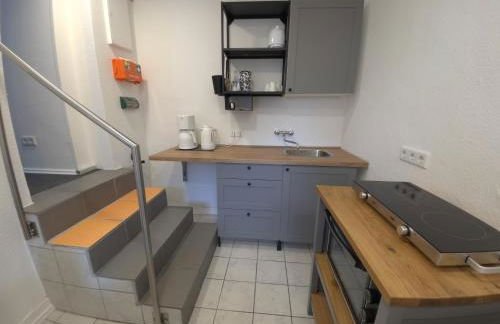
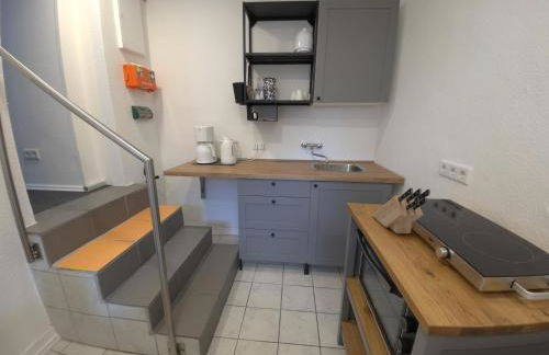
+ knife block [371,187,432,234]
